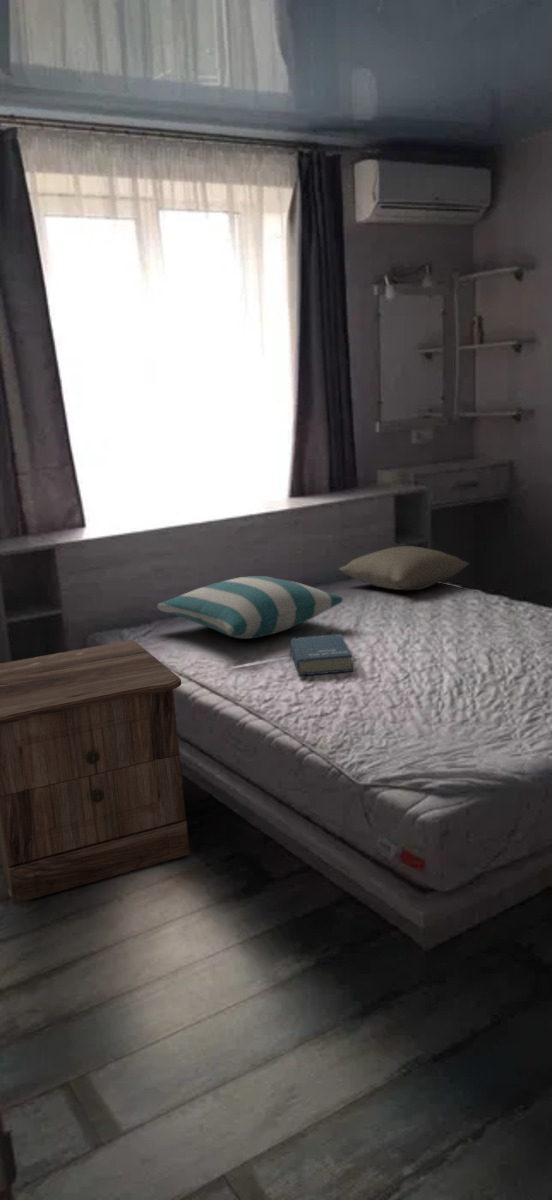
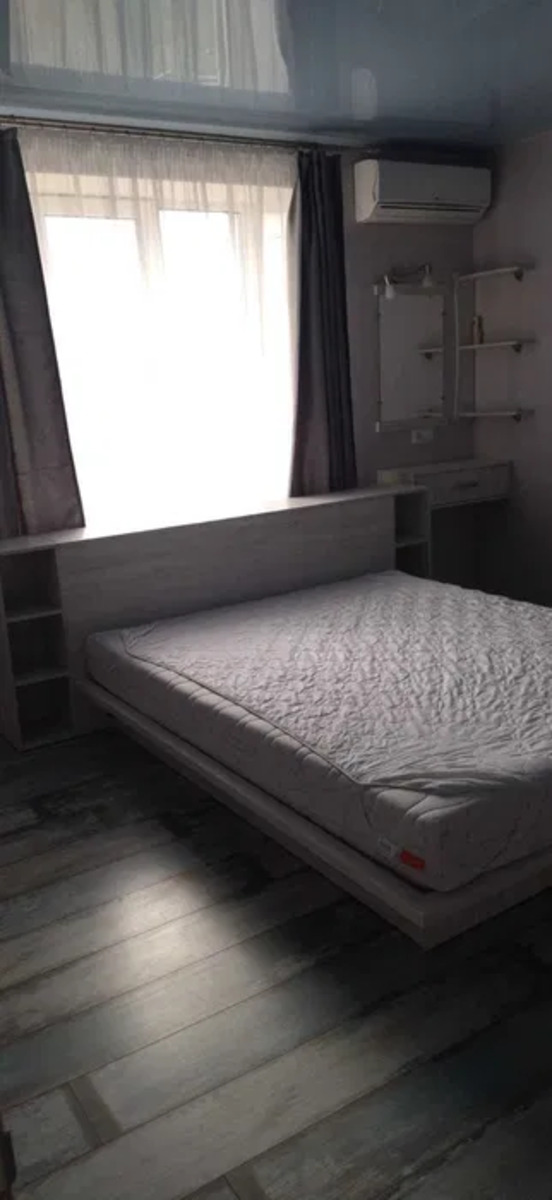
- book [289,633,354,677]
- nightstand [0,639,191,905]
- pillow [157,575,344,640]
- pillow [338,545,470,591]
